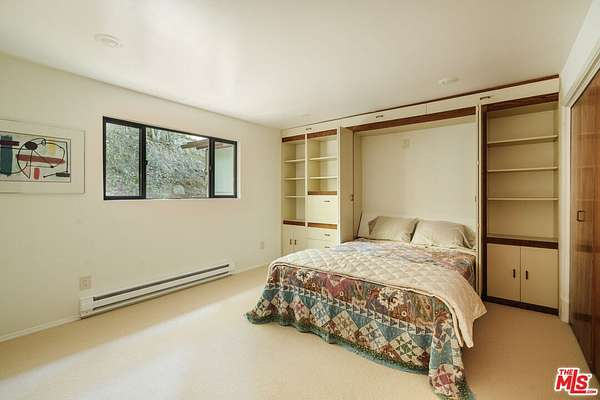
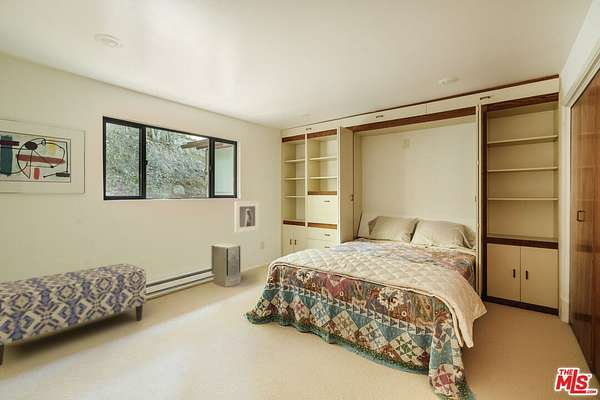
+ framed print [234,200,260,234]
+ air purifier [211,242,242,288]
+ bench [0,262,147,367]
